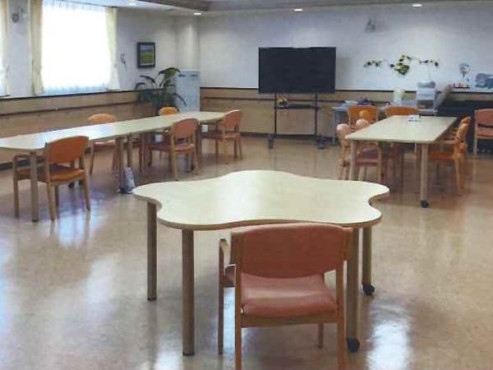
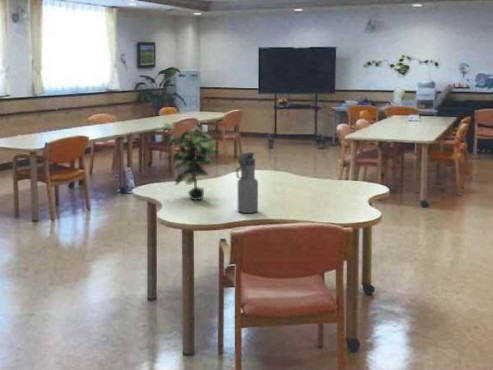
+ potted plant [162,121,222,201]
+ water bottle [236,151,259,214]
